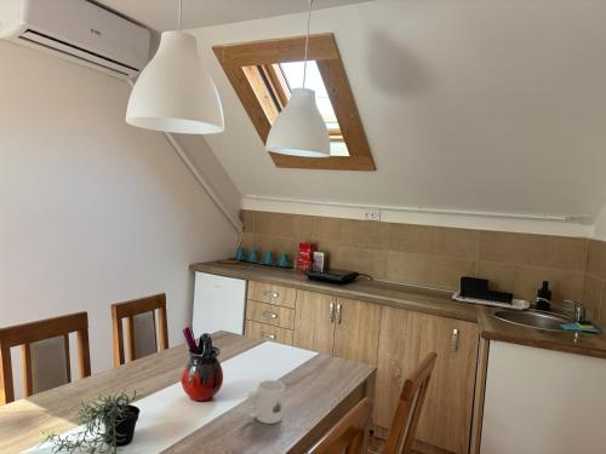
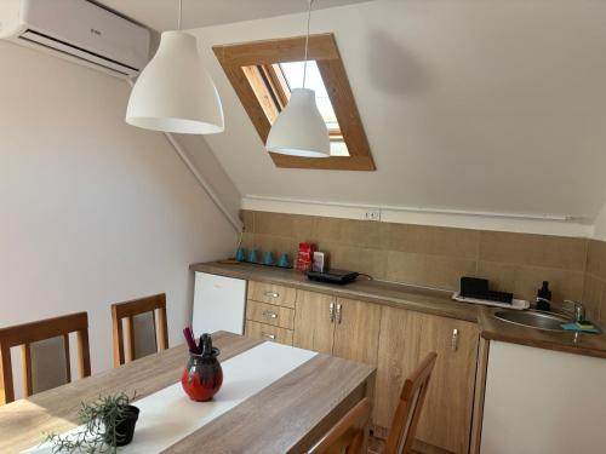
- mug [245,379,286,425]
